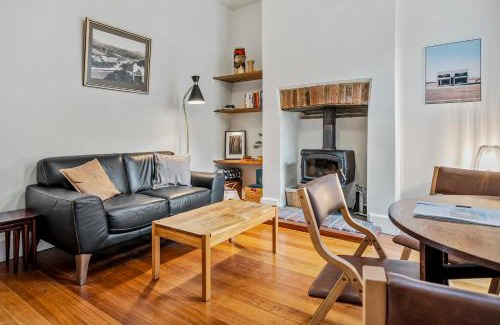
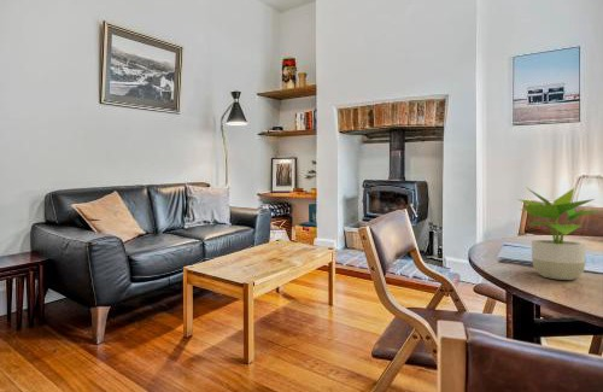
+ potted plant [516,186,603,281]
